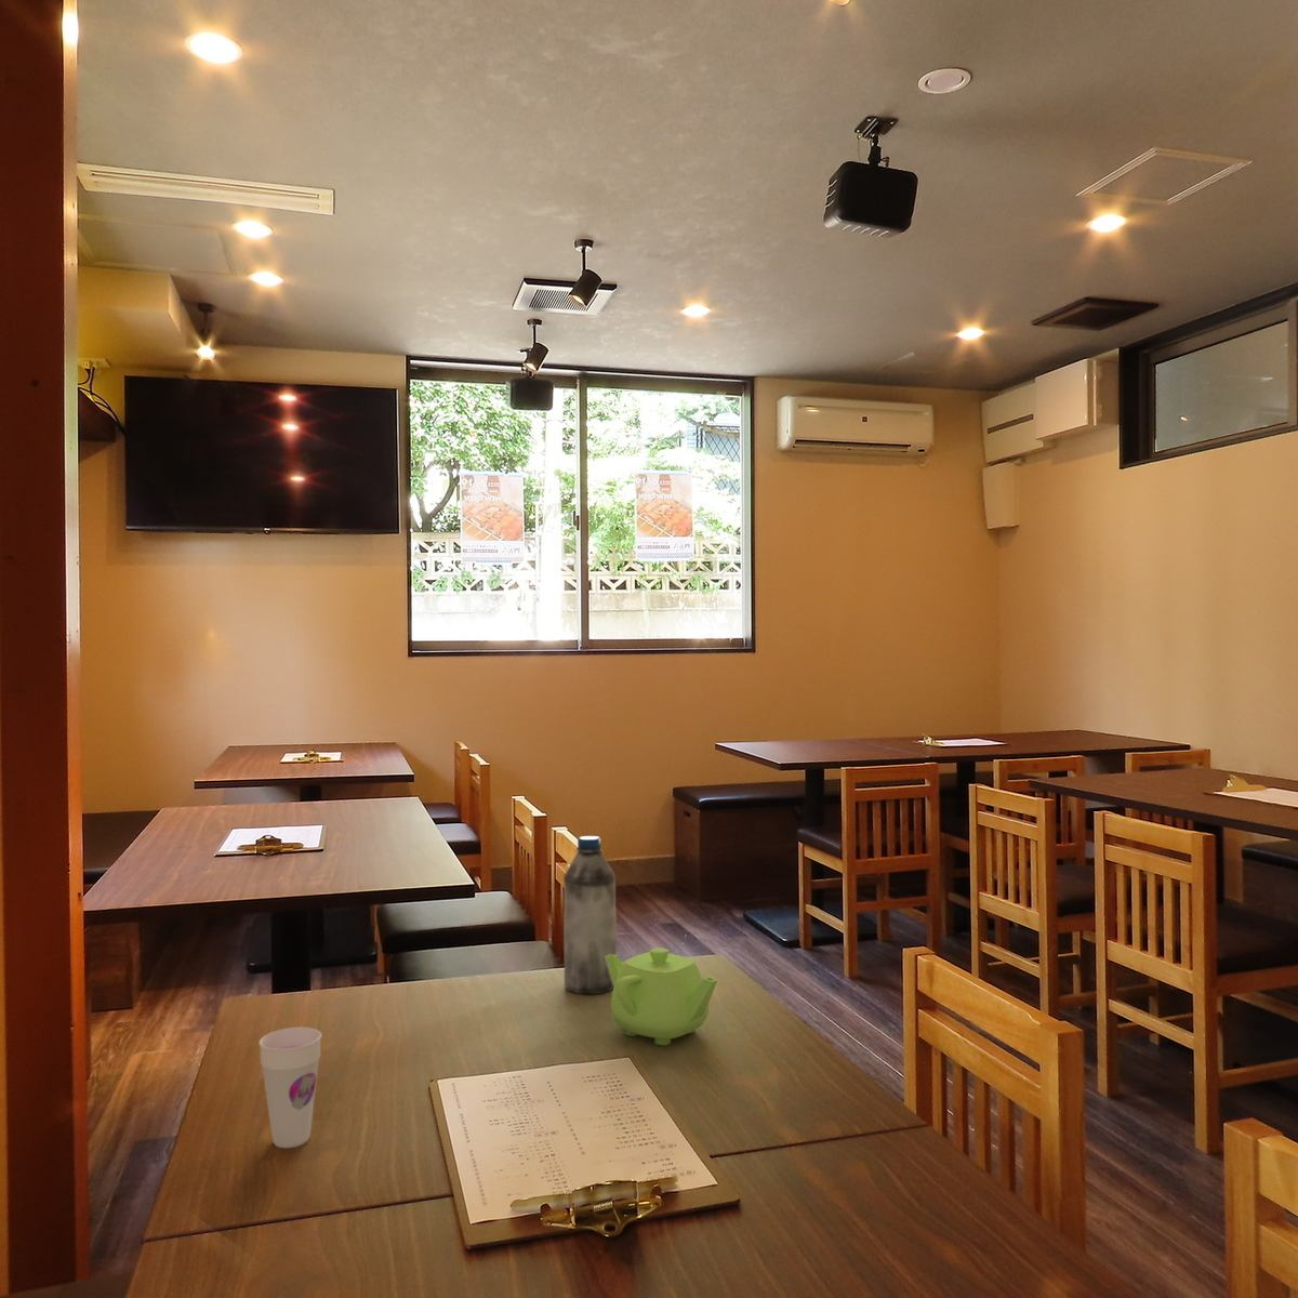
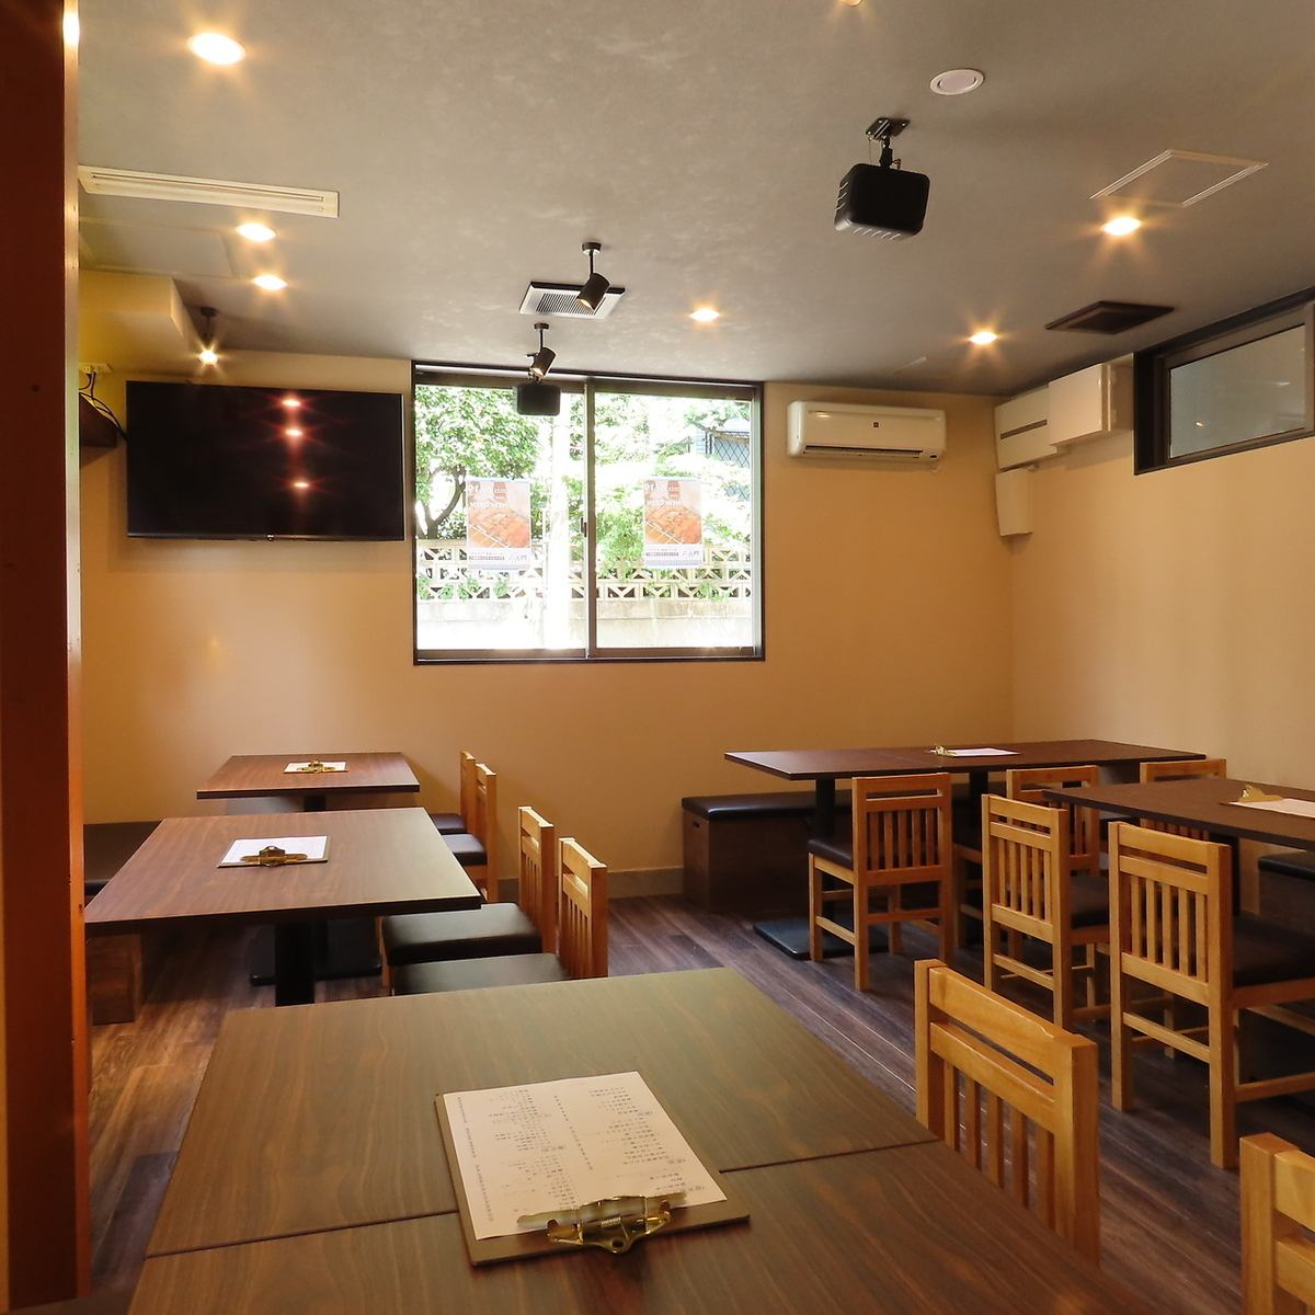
- water bottle [562,836,618,995]
- teapot [605,946,718,1047]
- cup [258,1027,322,1148]
